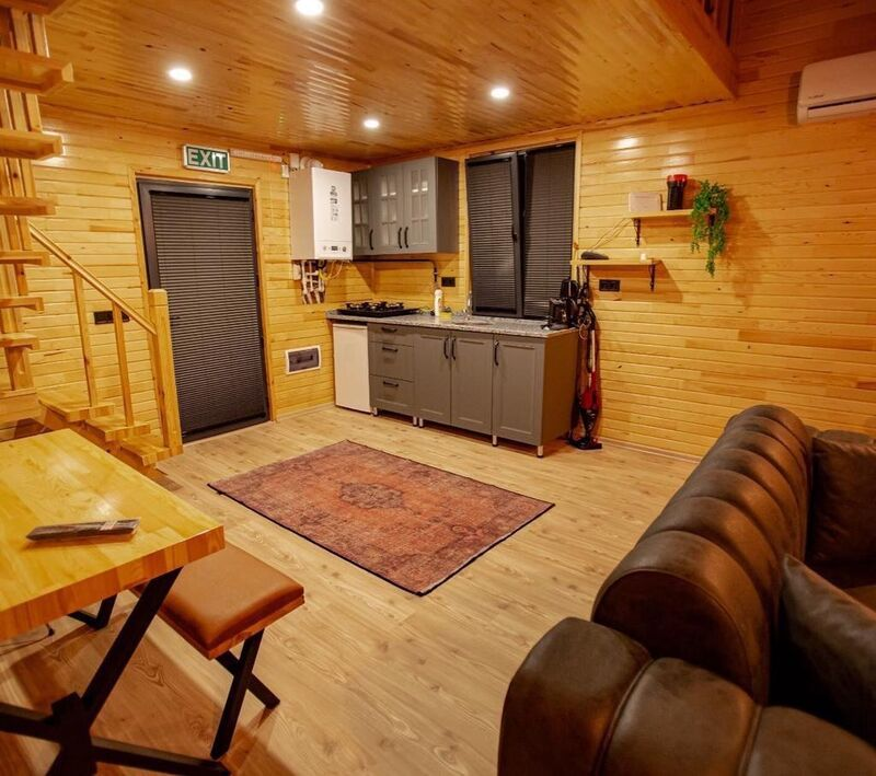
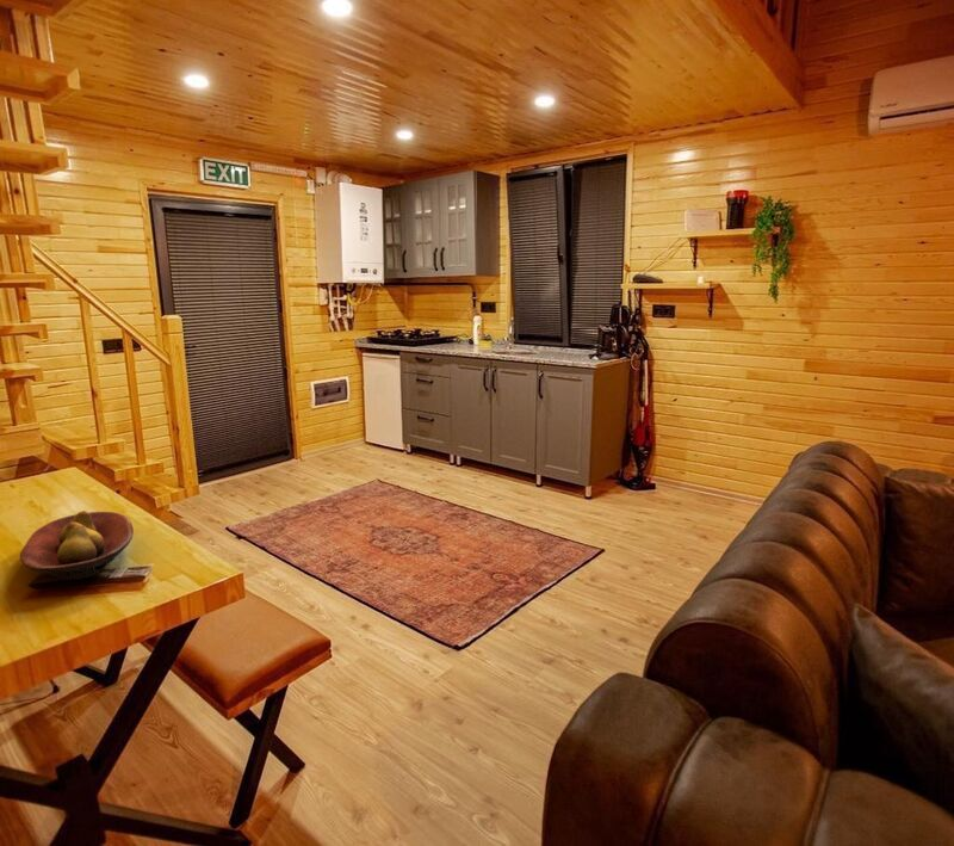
+ fruit bowl [19,510,135,581]
